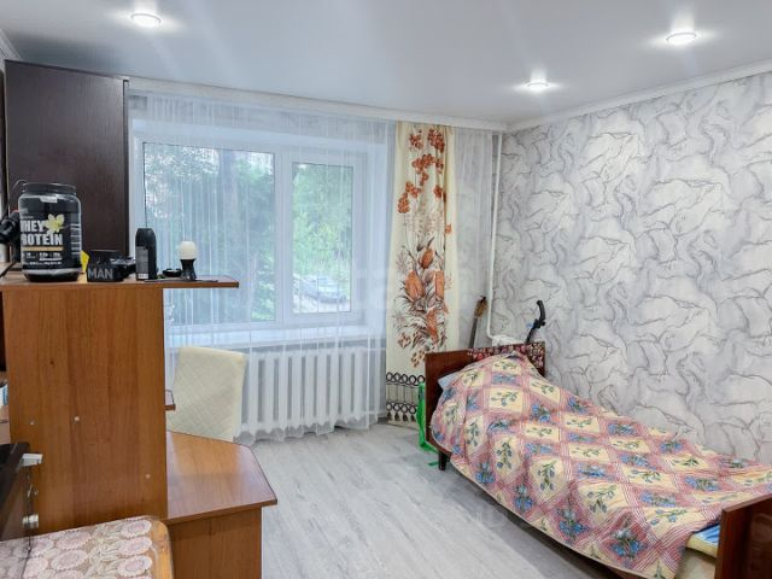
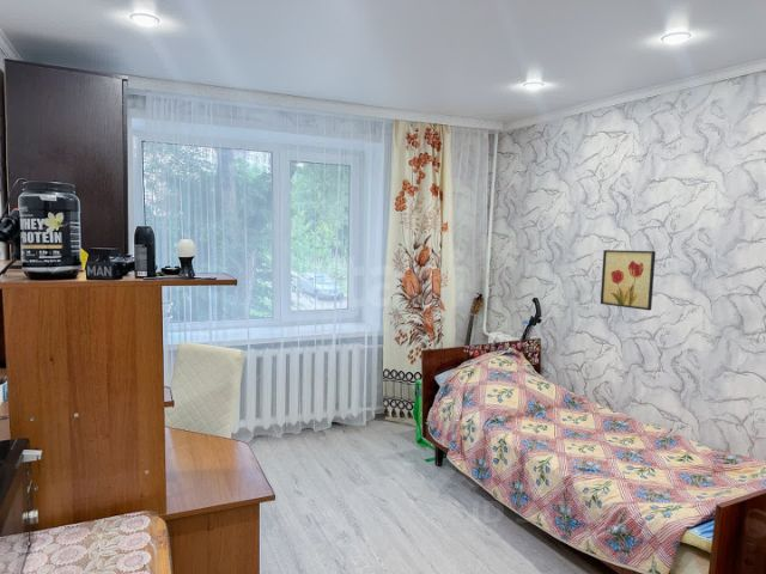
+ wall art [600,249,657,311]
